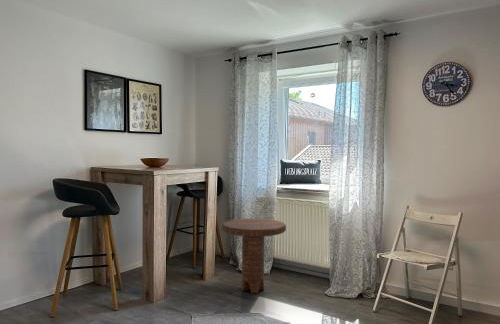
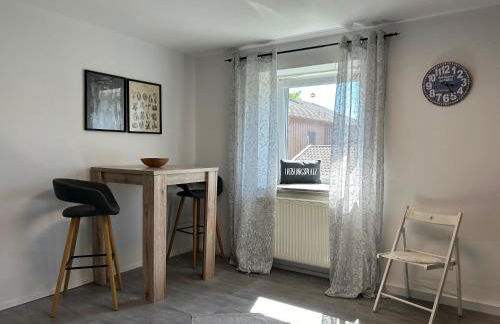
- side table [221,218,287,294]
